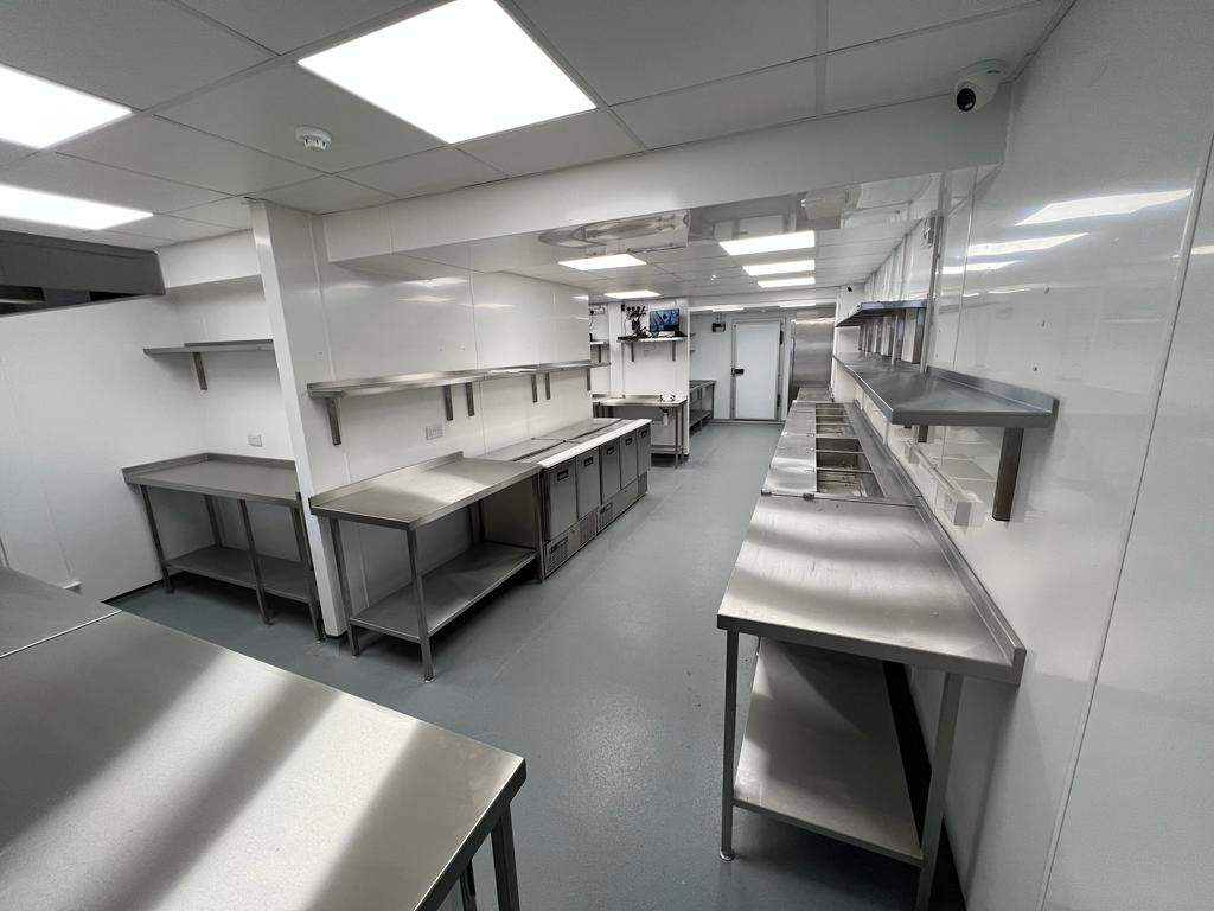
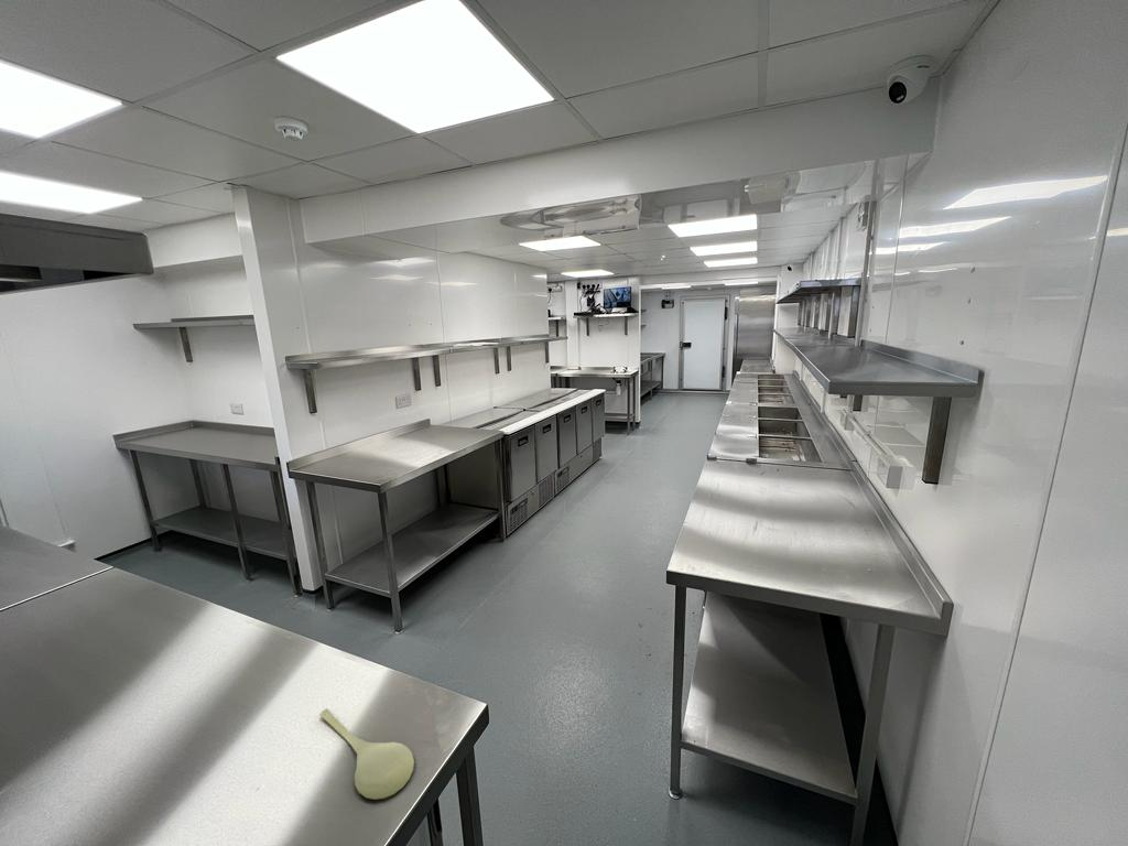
+ spoon [318,707,415,801]
